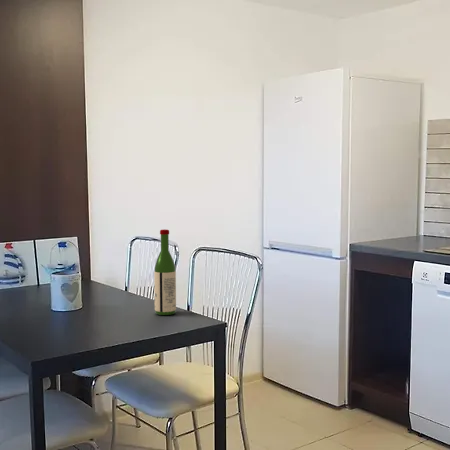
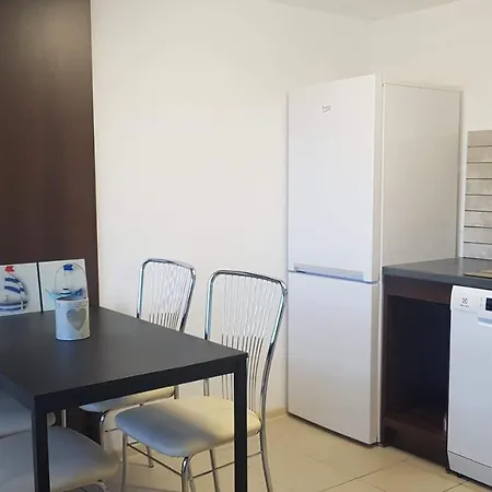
- wine bottle [153,228,177,316]
